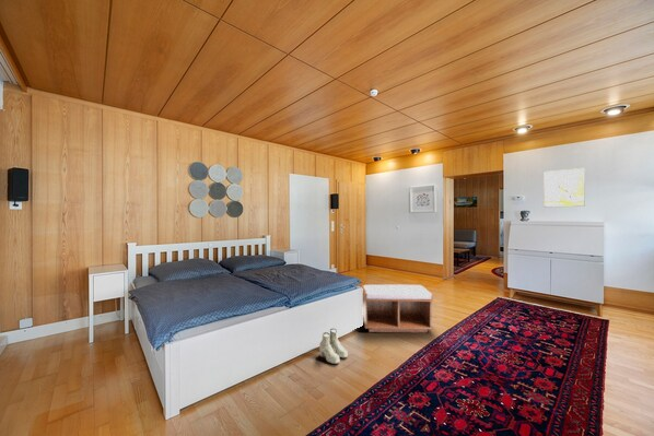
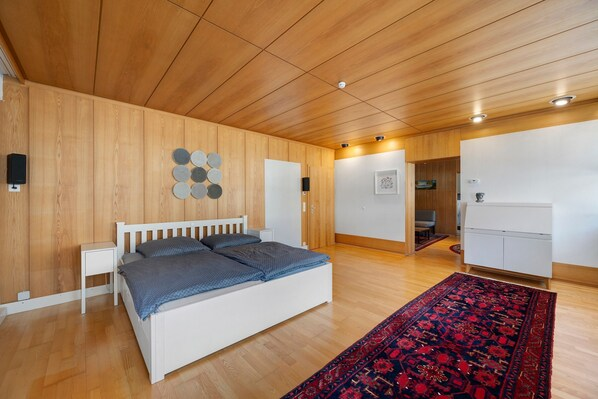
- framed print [544,167,586,208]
- boots [318,328,349,365]
- bench [361,284,434,333]
